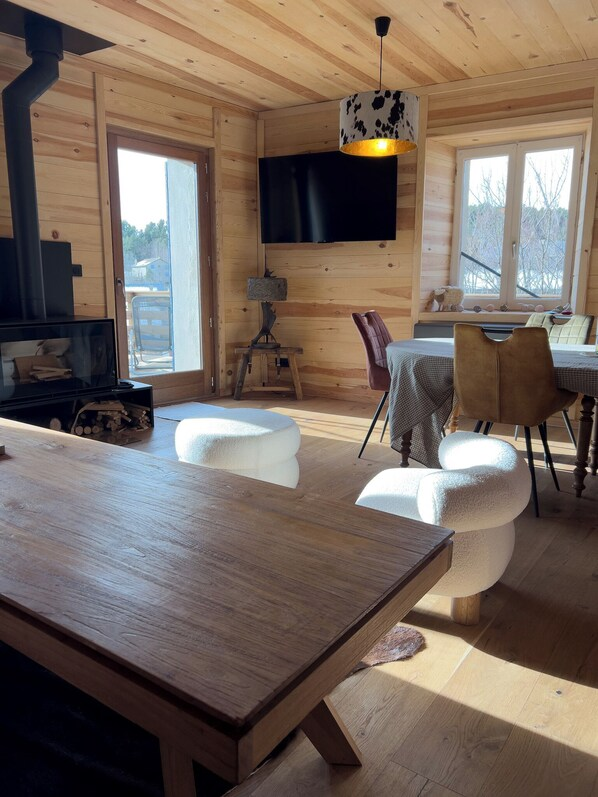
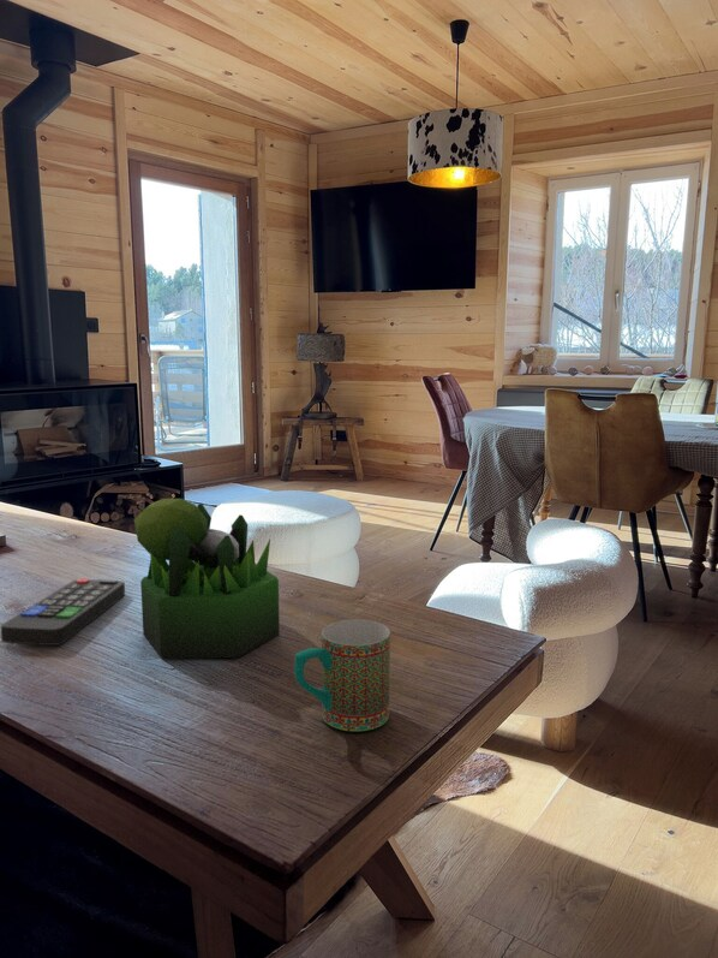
+ remote control [0,577,126,647]
+ plant [133,498,281,659]
+ mug [293,618,391,732]
